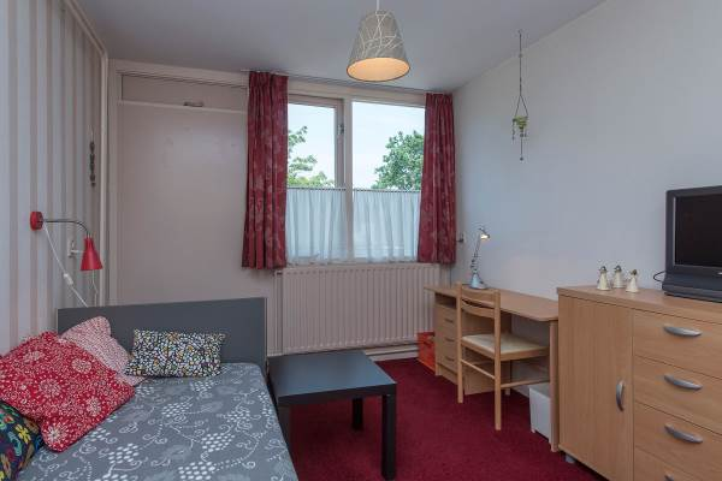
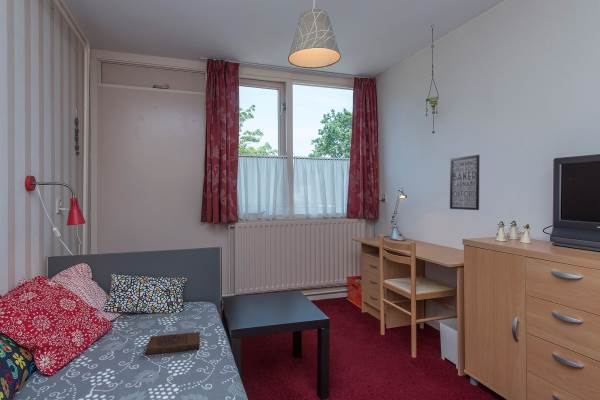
+ book [145,331,201,356]
+ wall art [449,154,480,211]
